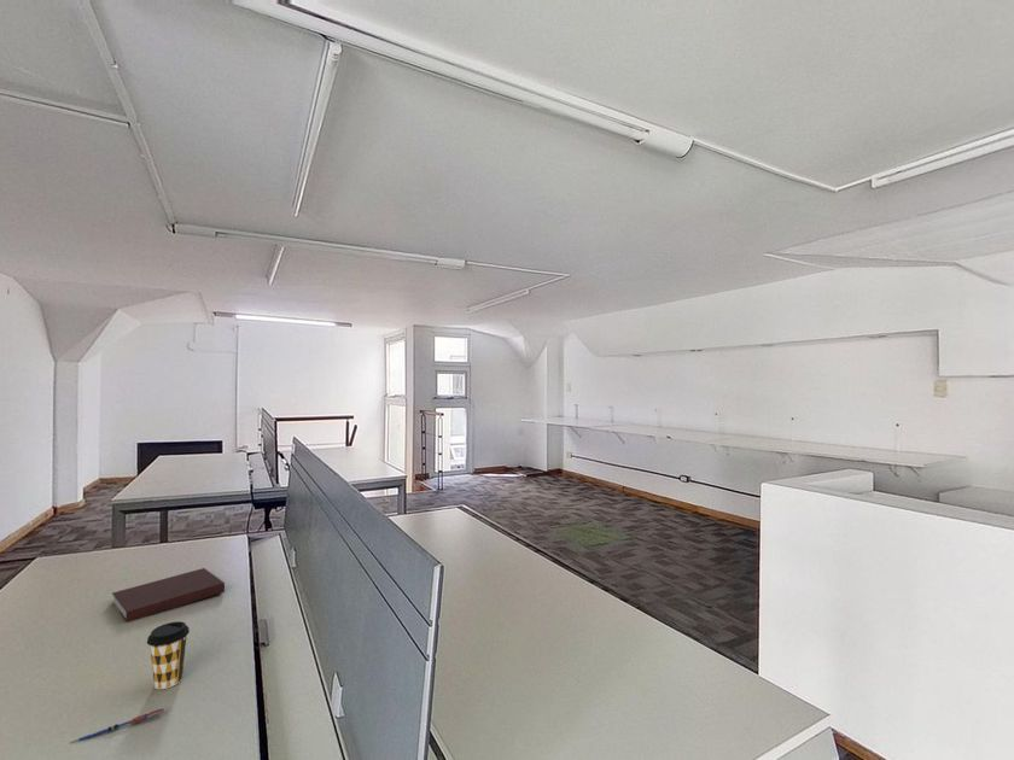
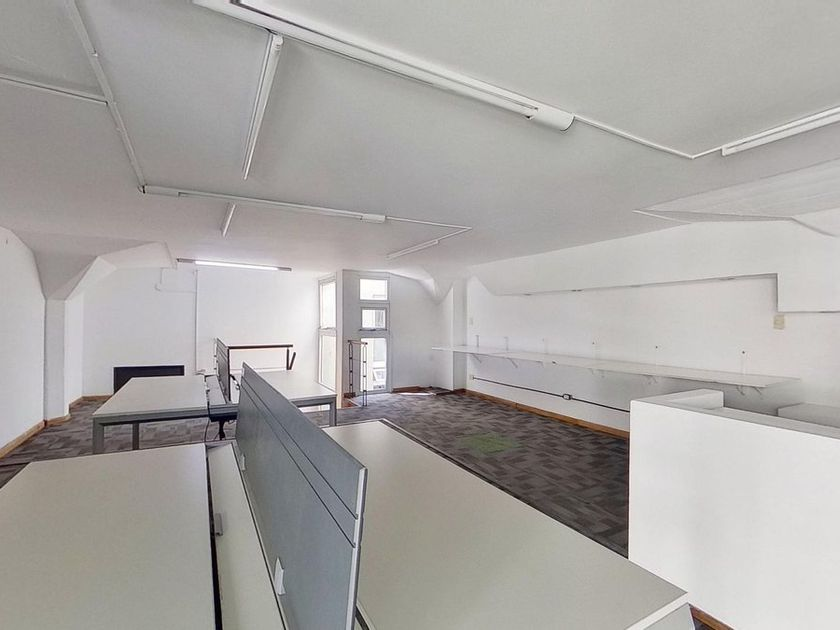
- pen [69,708,165,744]
- notebook [111,567,226,624]
- coffee cup [146,620,191,690]
